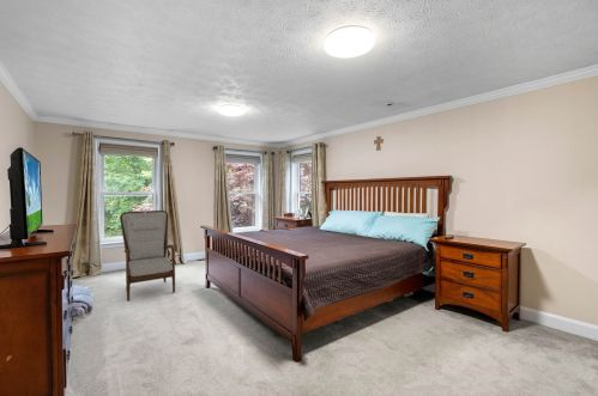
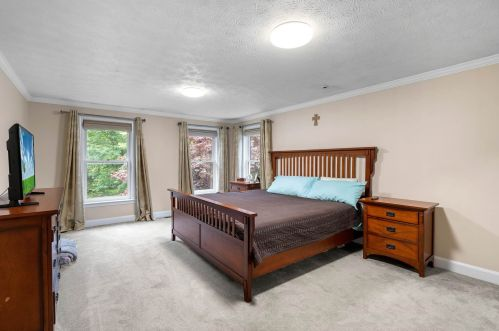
- armchair [119,209,176,303]
